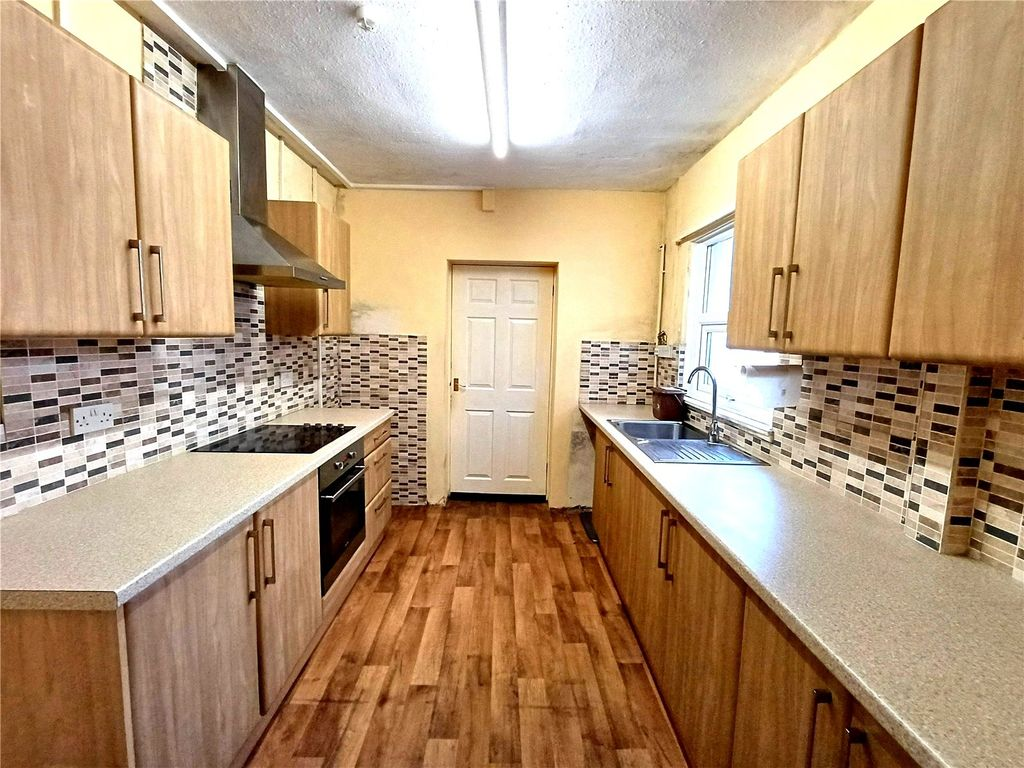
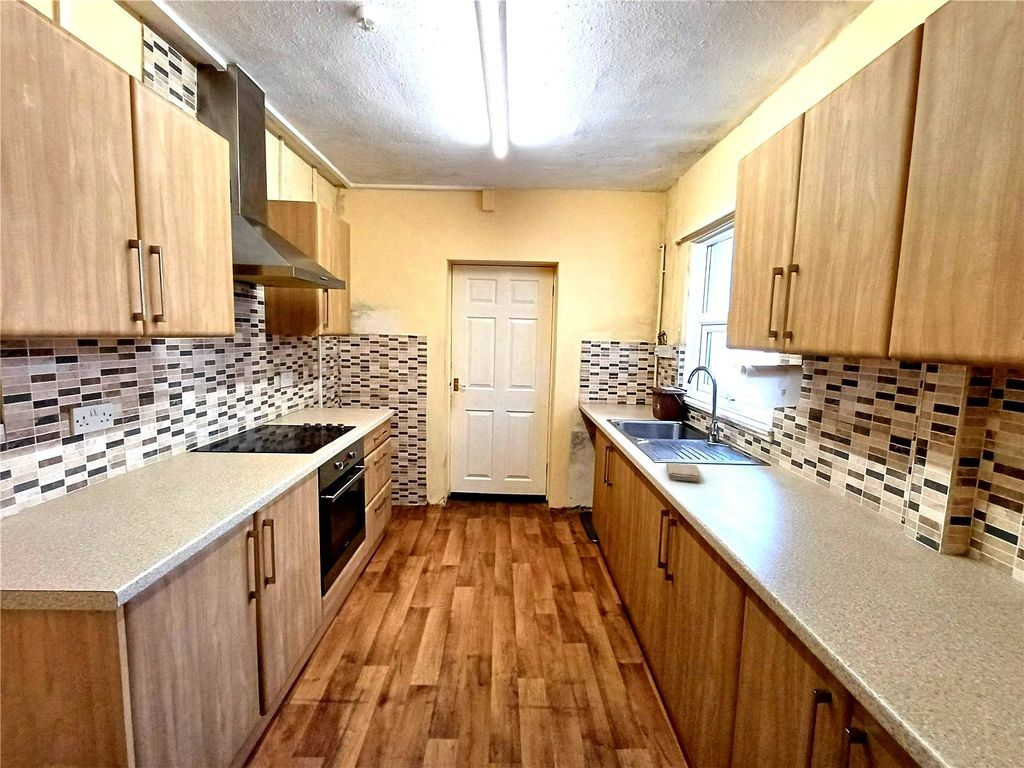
+ washcloth [665,462,702,482]
